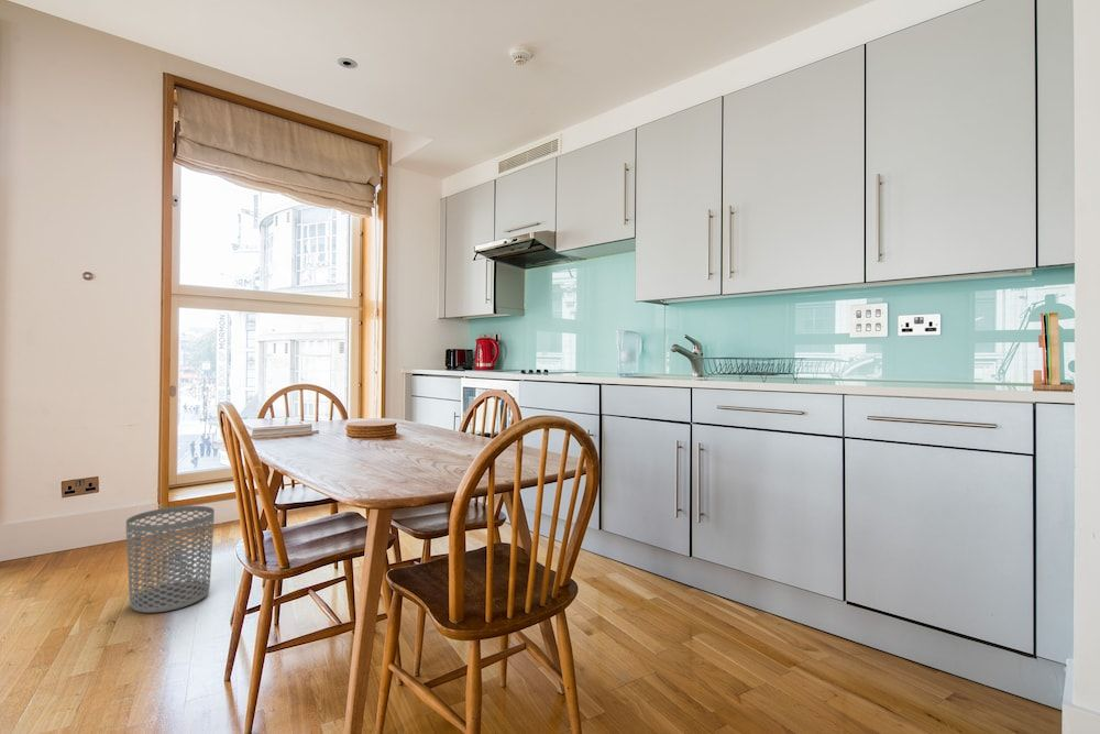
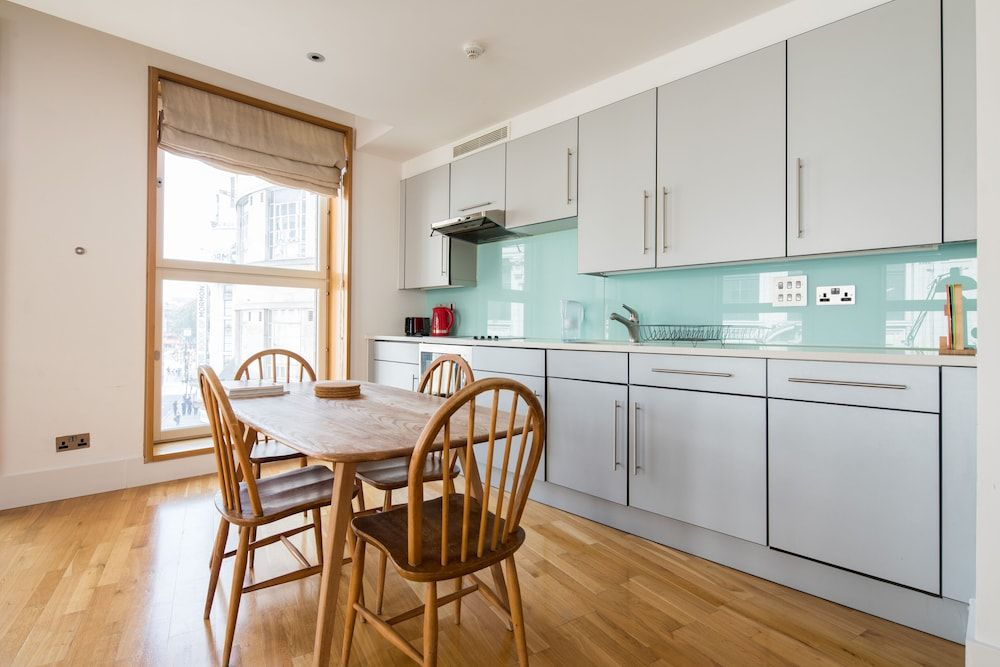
- waste bin [125,505,216,614]
